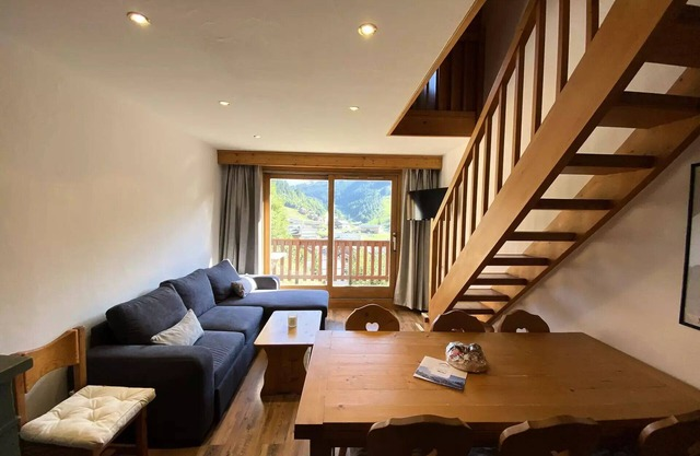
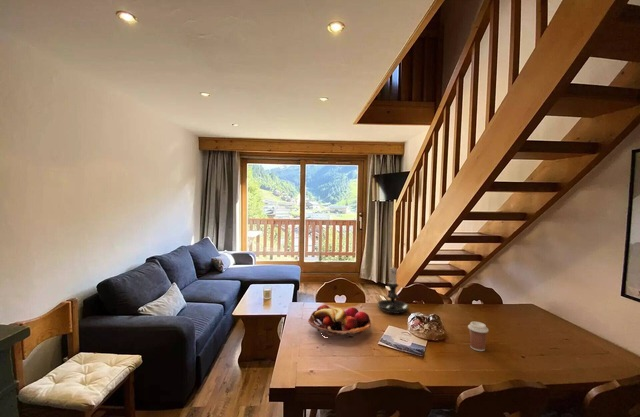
+ fruit basket [307,304,372,340]
+ coffee cup [467,321,489,352]
+ candle holder [376,264,410,314]
